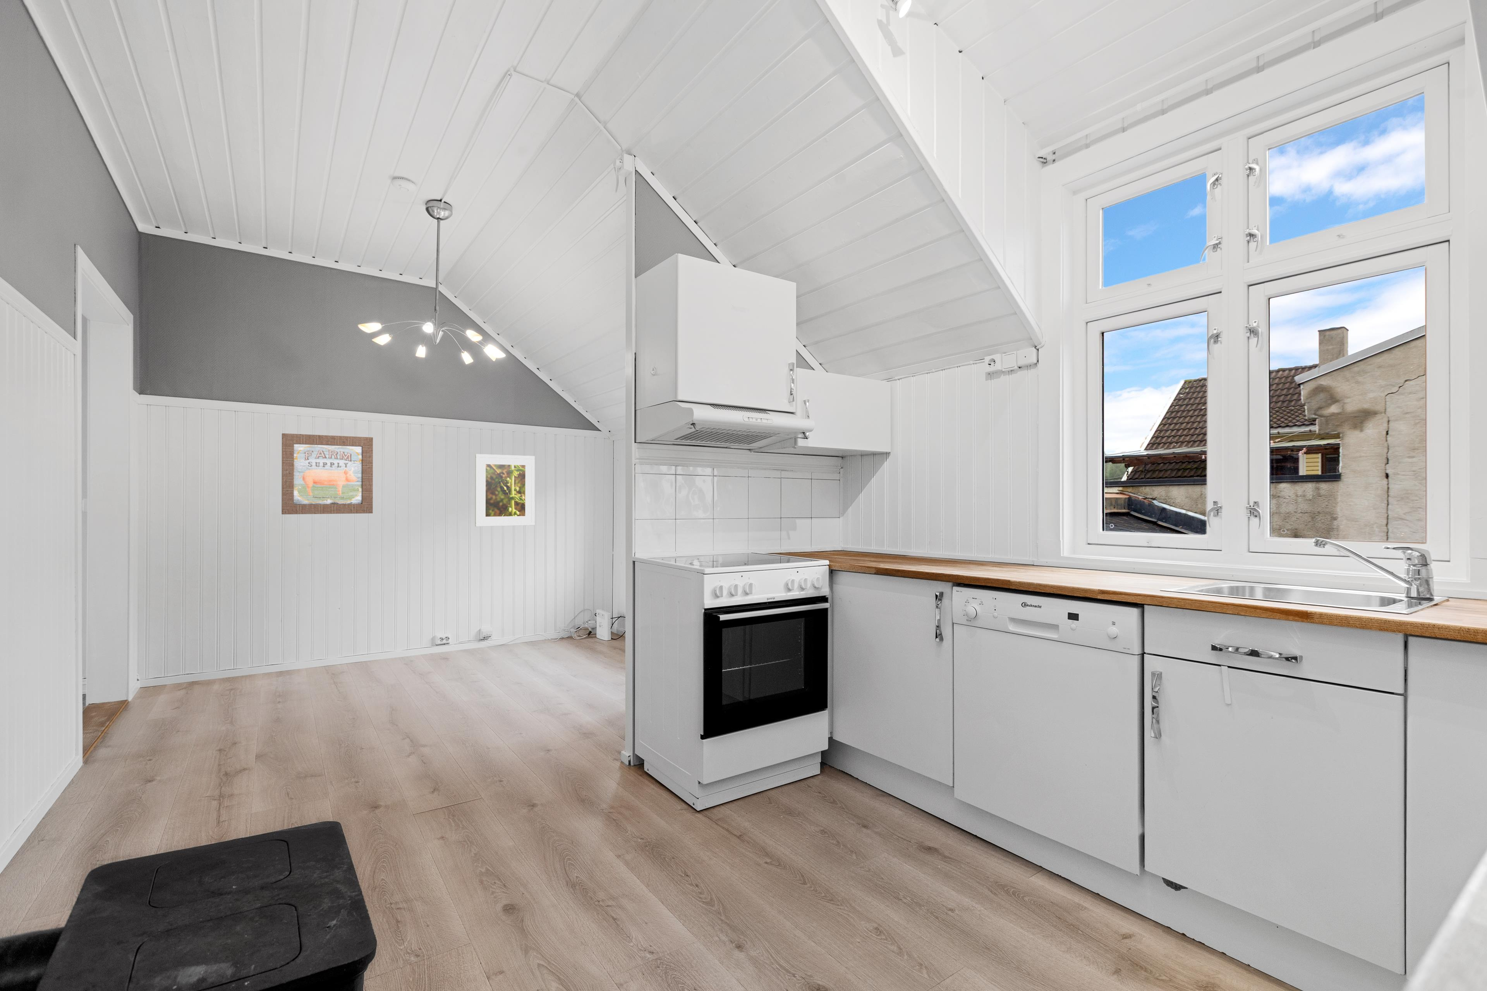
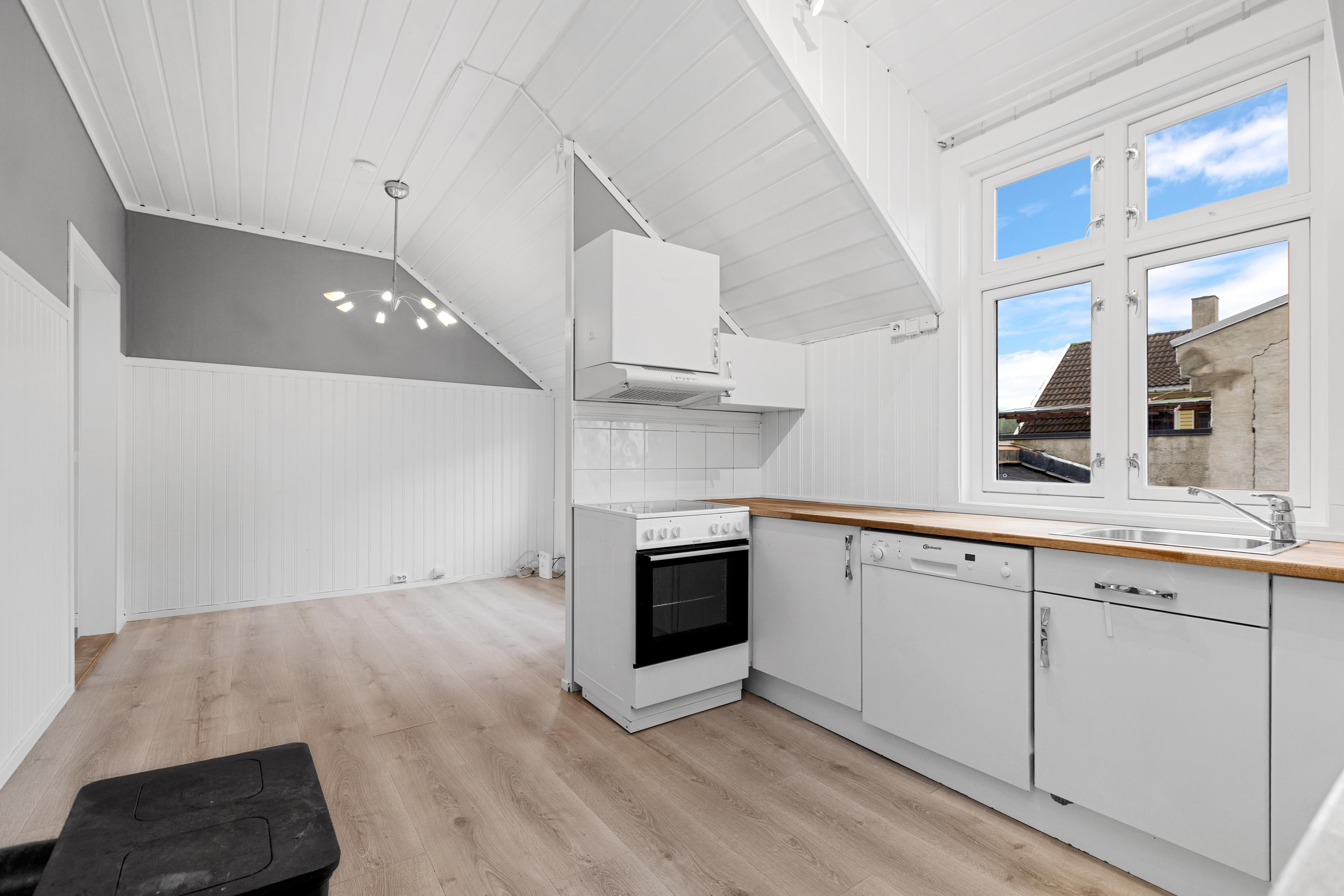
- wall art [281,432,373,514]
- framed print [475,453,535,526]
